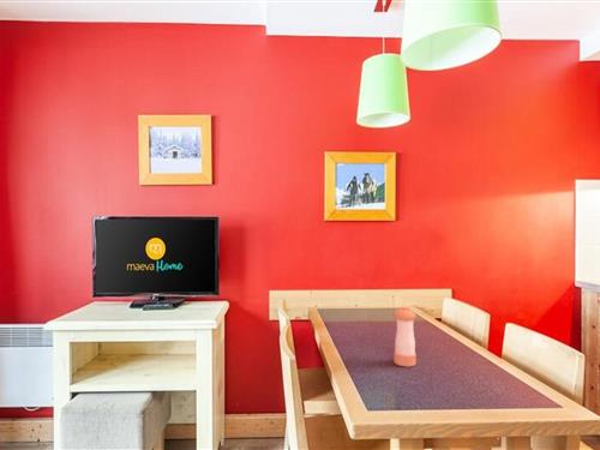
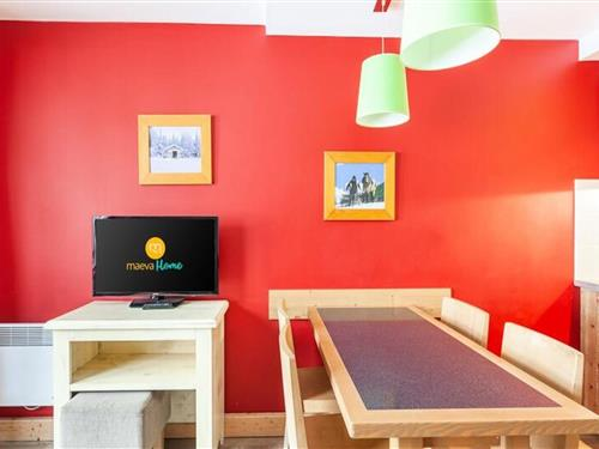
- pepper shaker [392,306,418,367]
